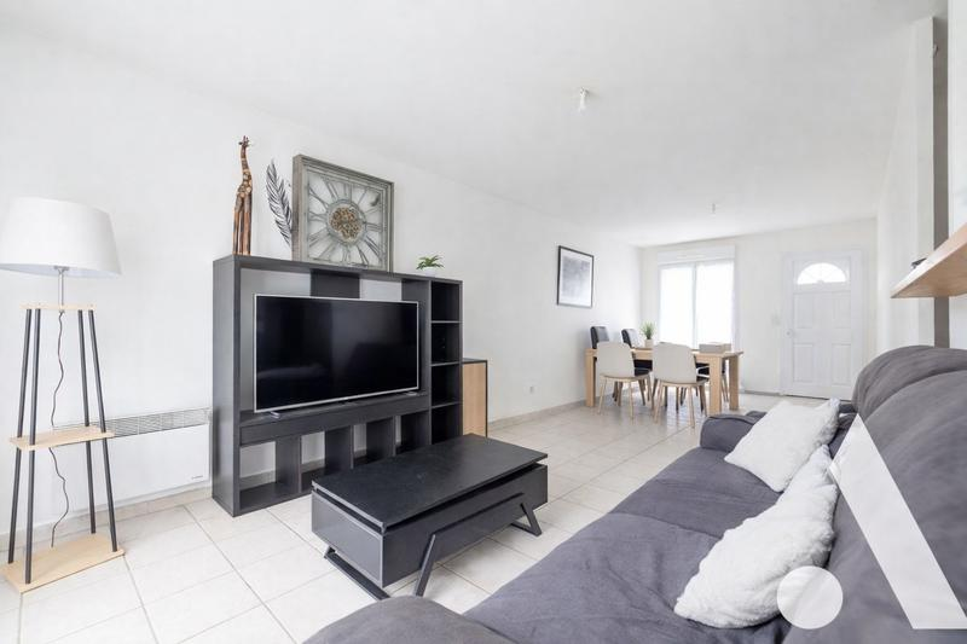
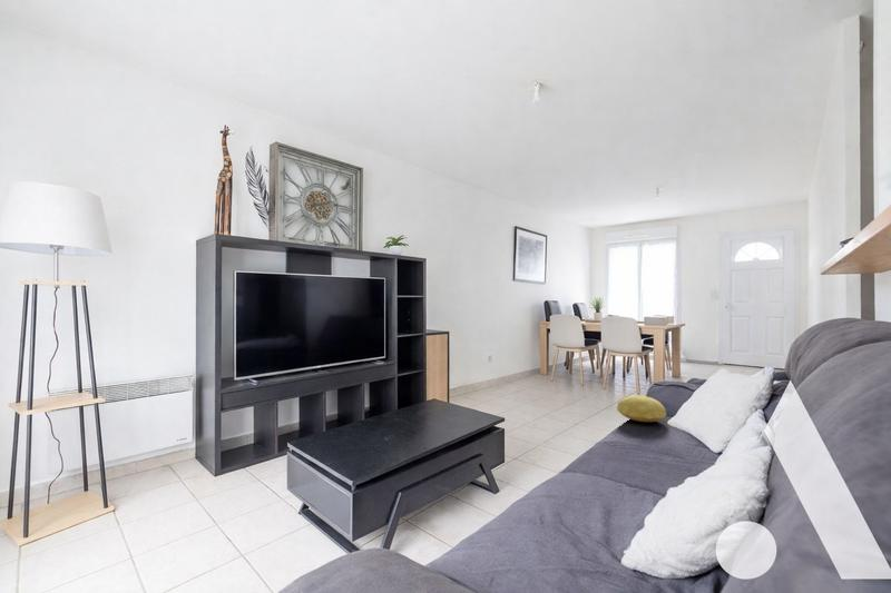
+ cushion [616,395,667,423]
